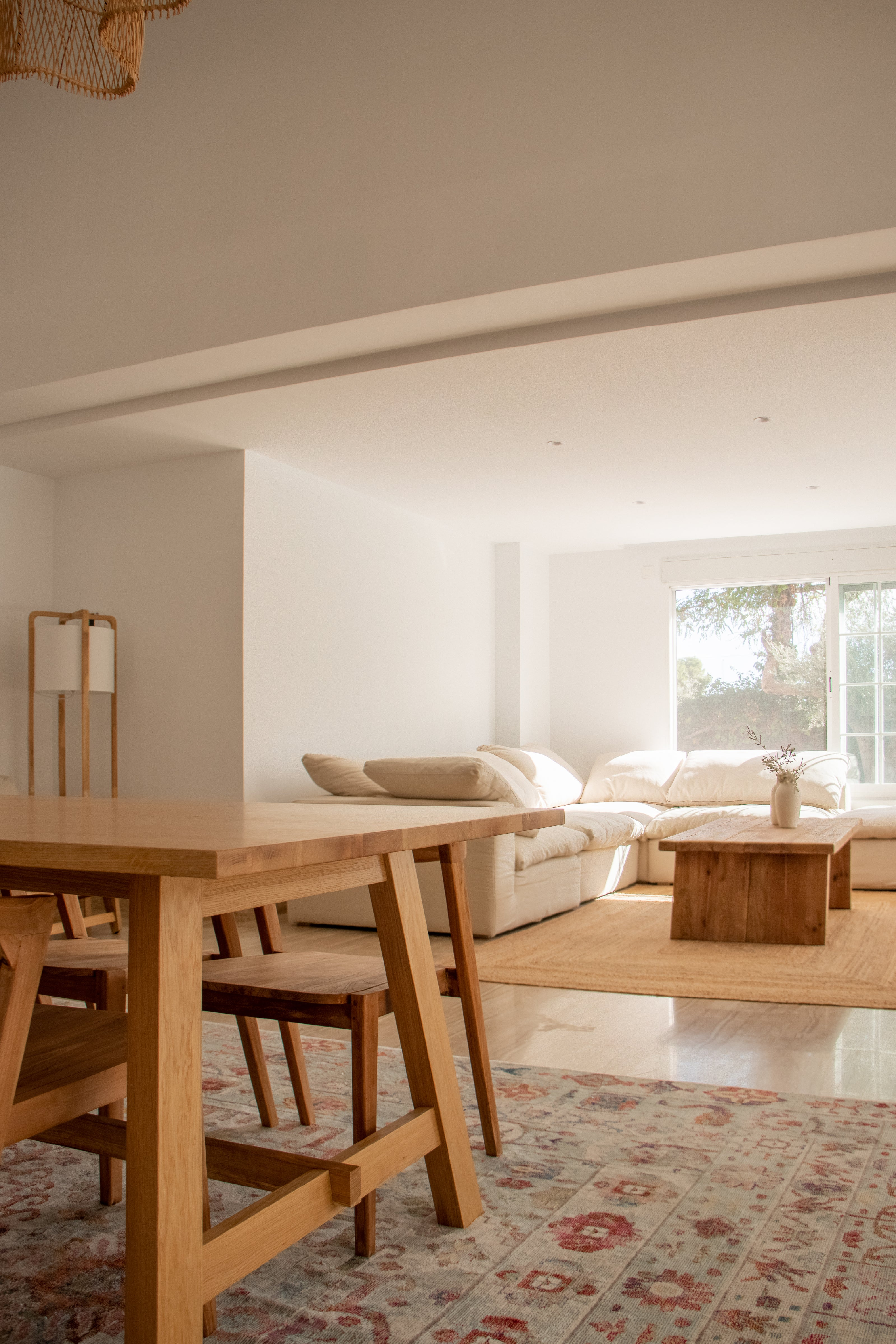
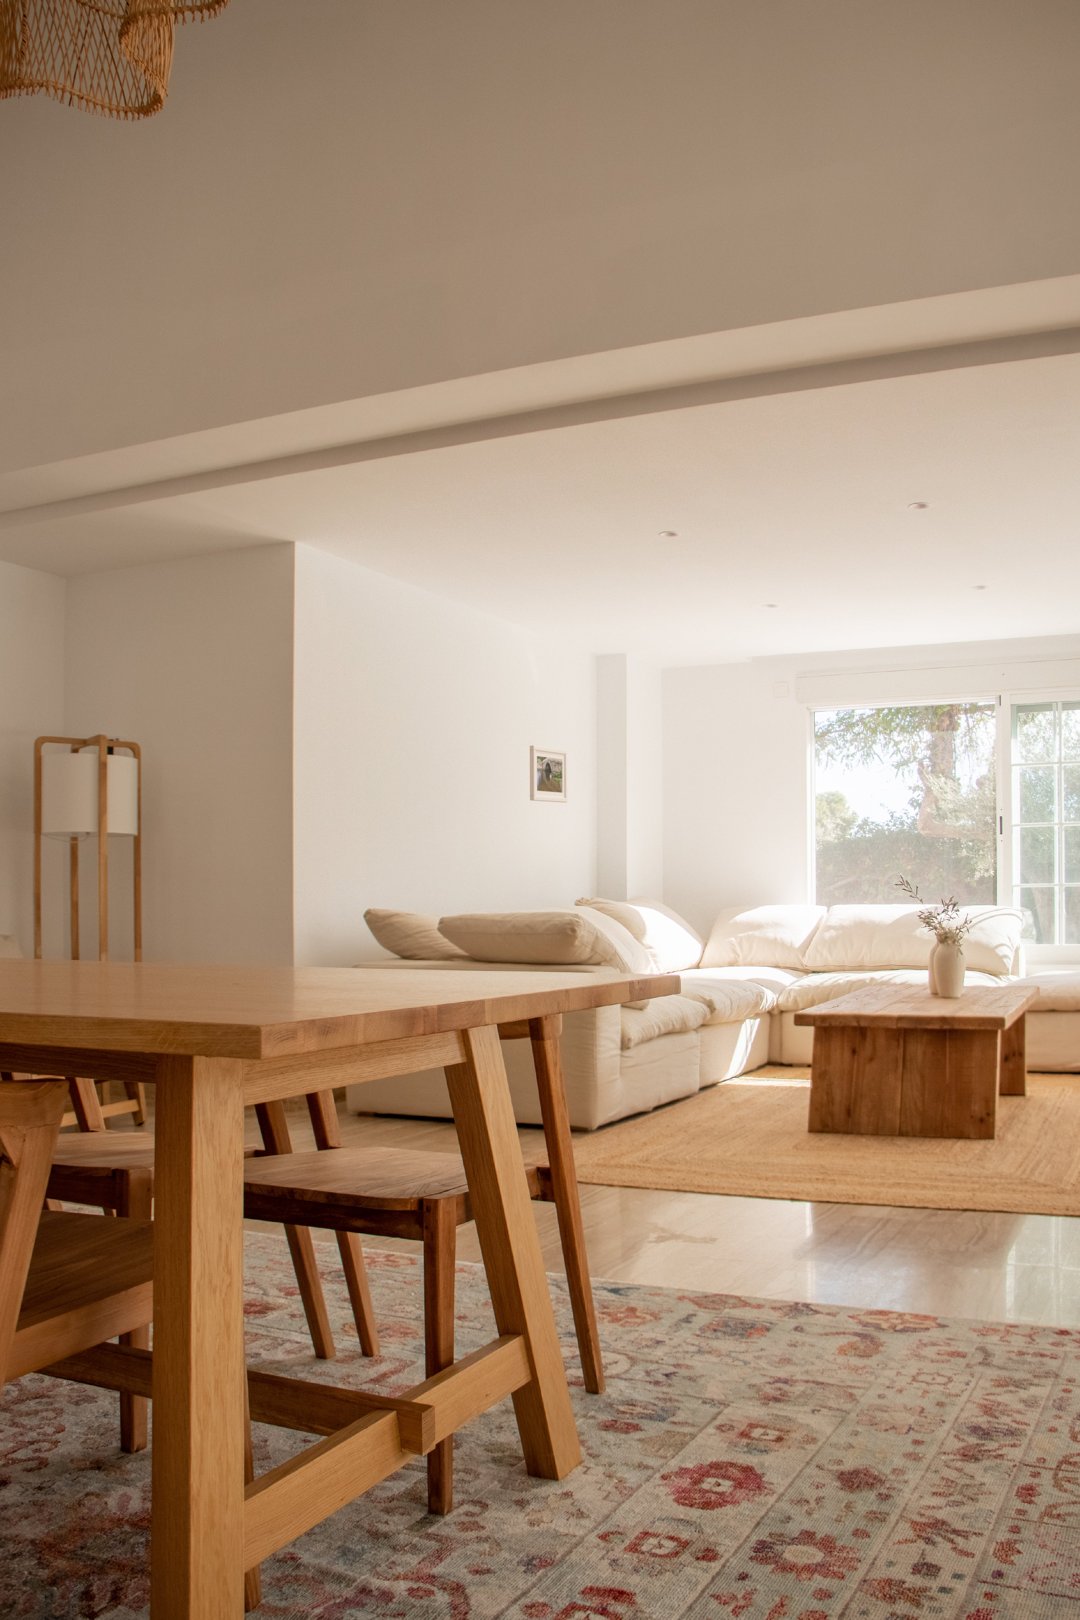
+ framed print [529,745,568,803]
